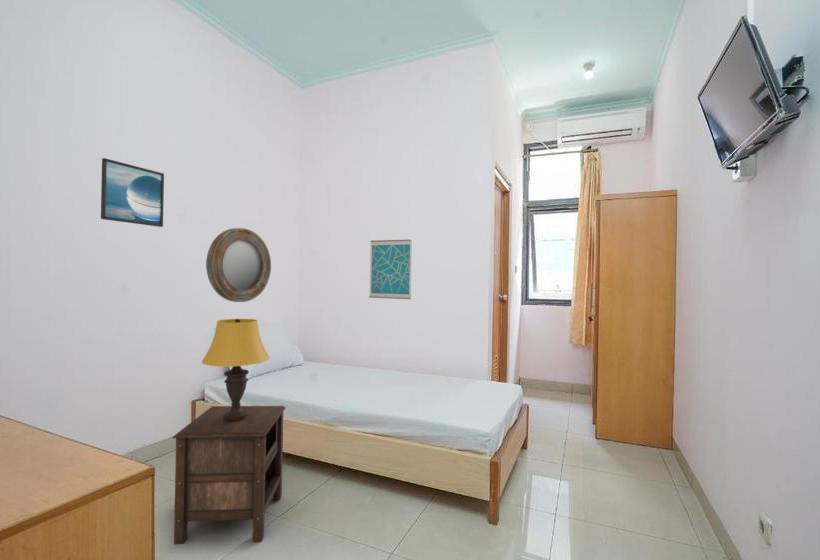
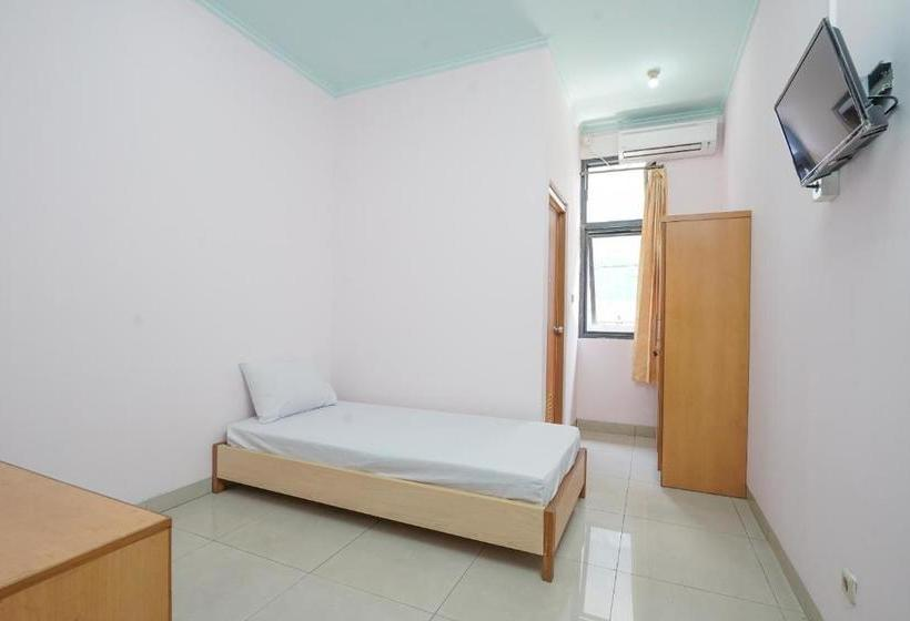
- home mirror [205,227,272,303]
- wall art [368,238,413,300]
- nightstand [172,405,287,545]
- table lamp [201,318,271,421]
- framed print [100,157,165,228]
